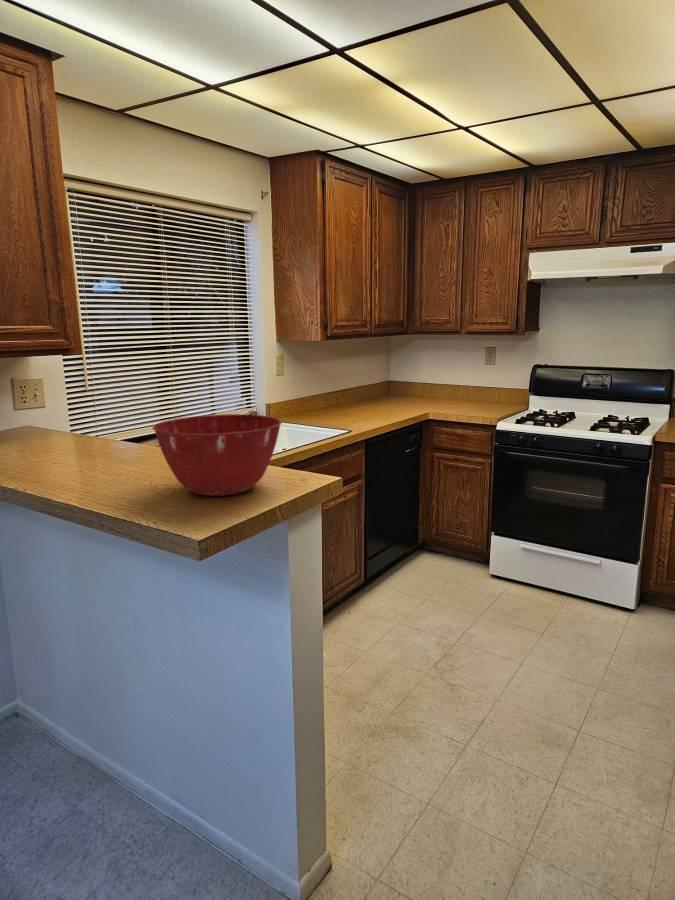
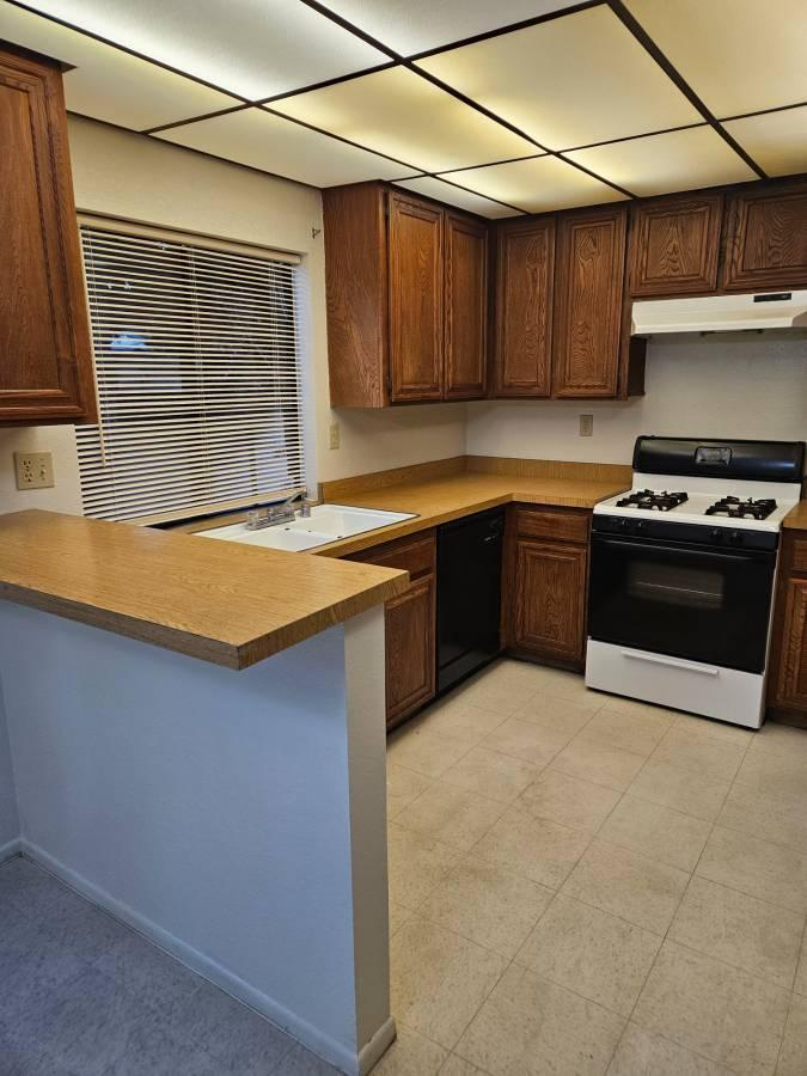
- mixing bowl [151,413,283,497]
